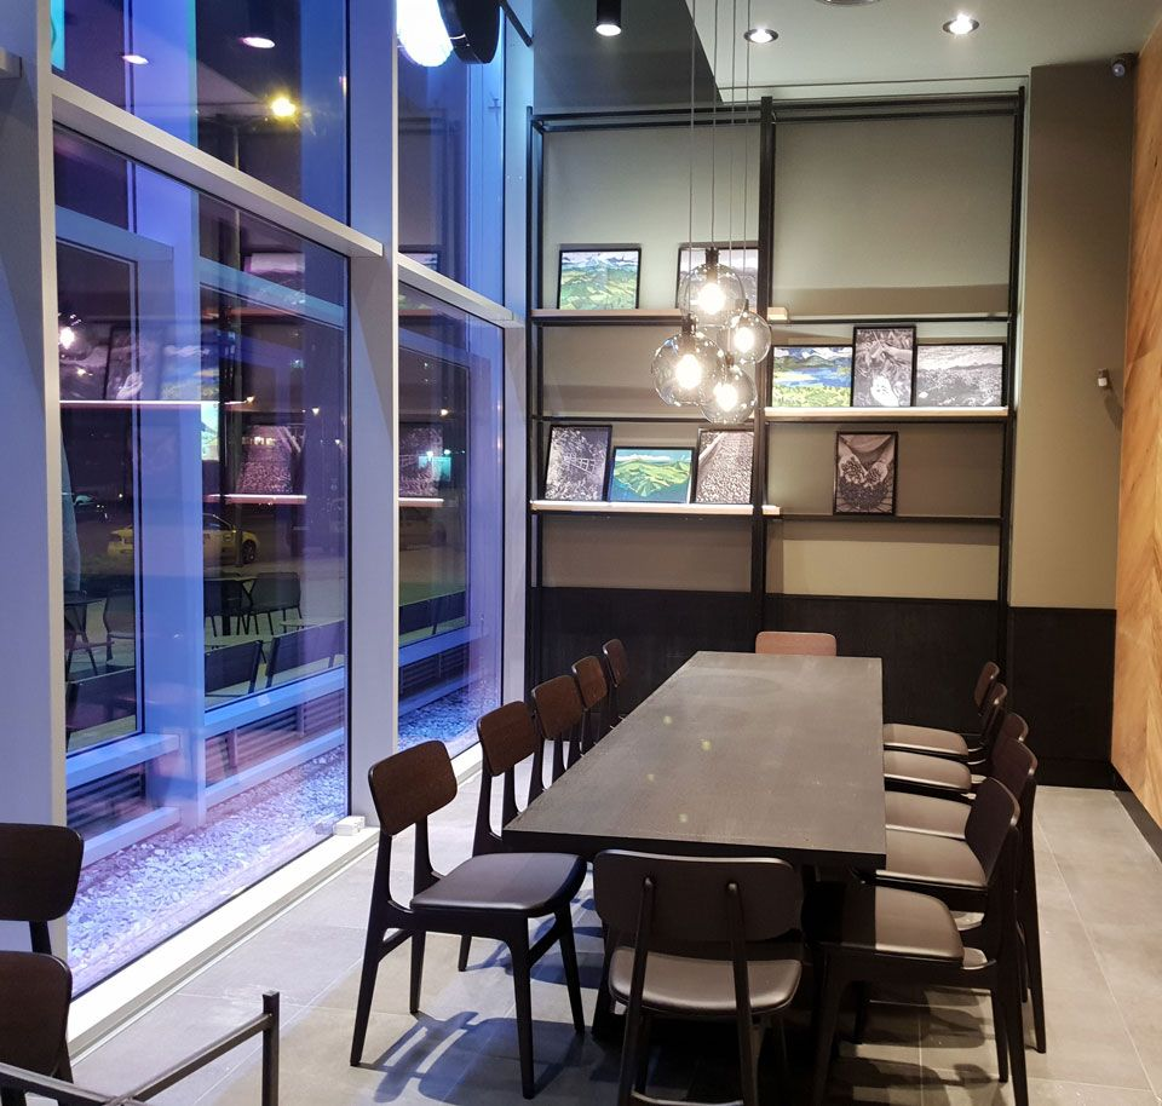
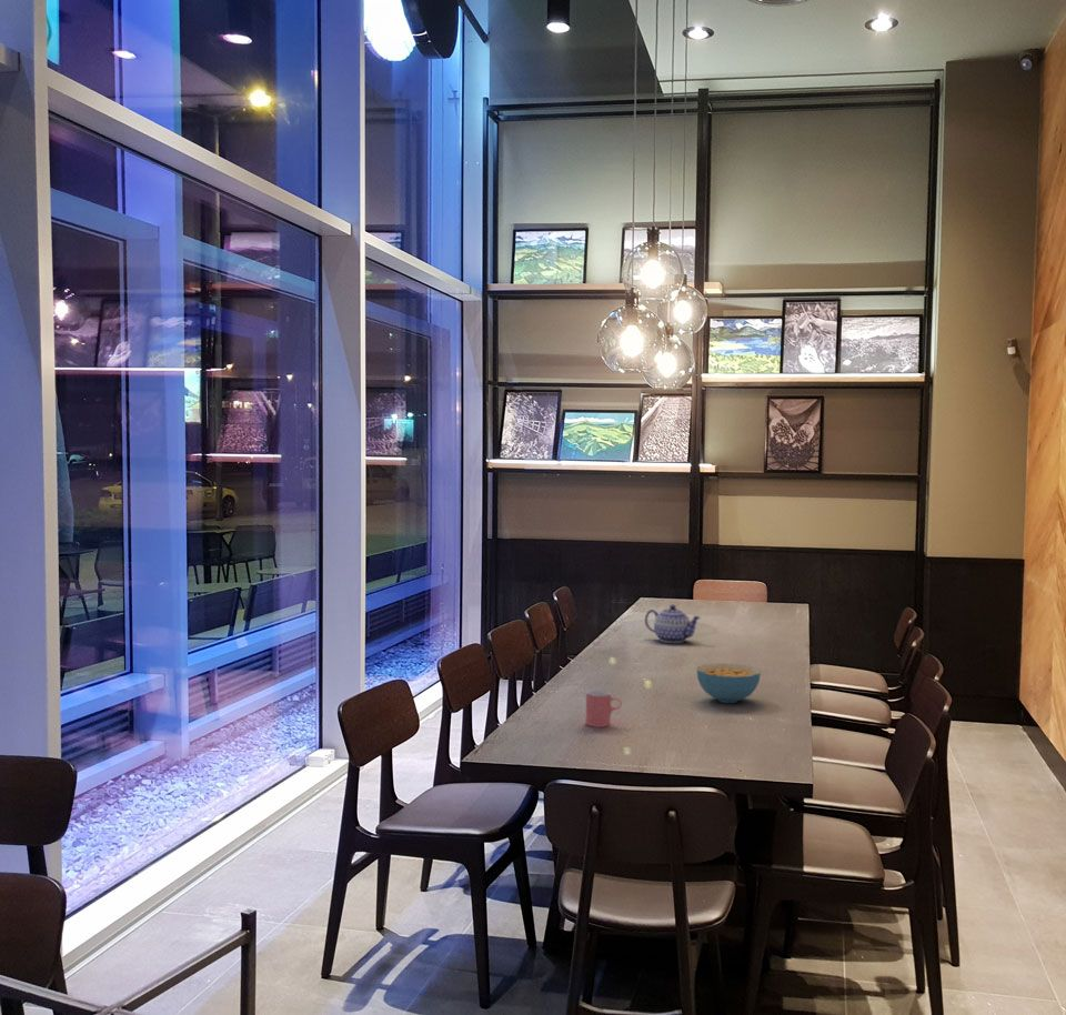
+ teapot [644,604,702,644]
+ cup [585,690,623,728]
+ cereal bowl [695,662,762,704]
